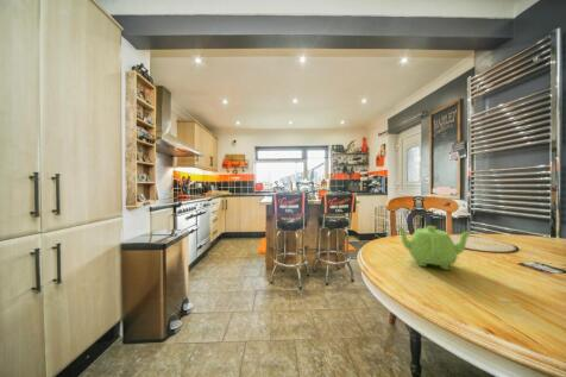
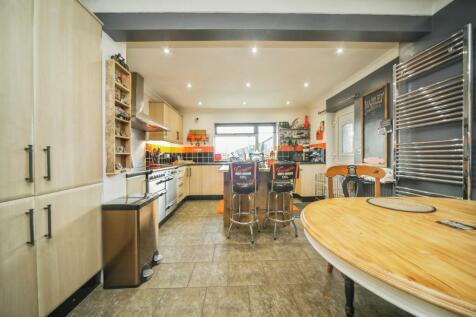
- teapot [395,225,474,271]
